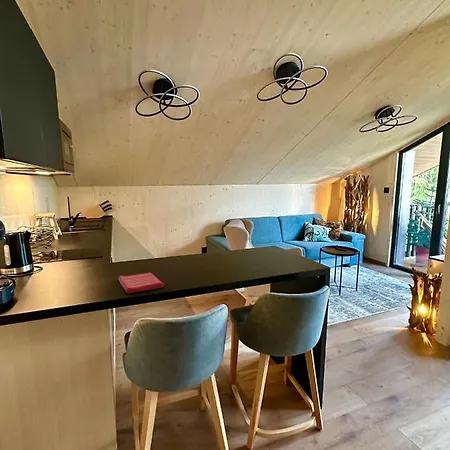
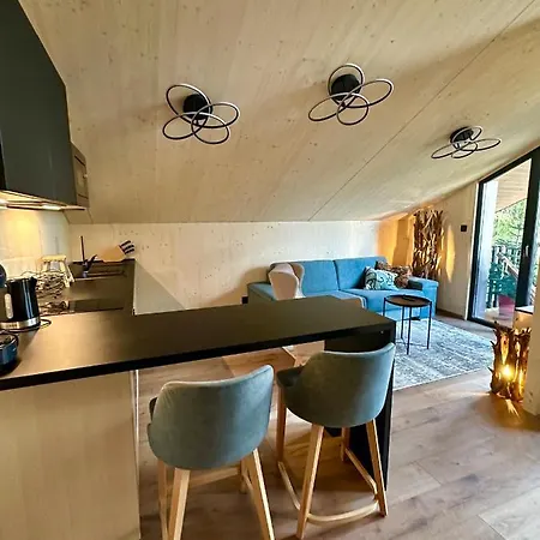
- dish towel [117,272,165,294]
